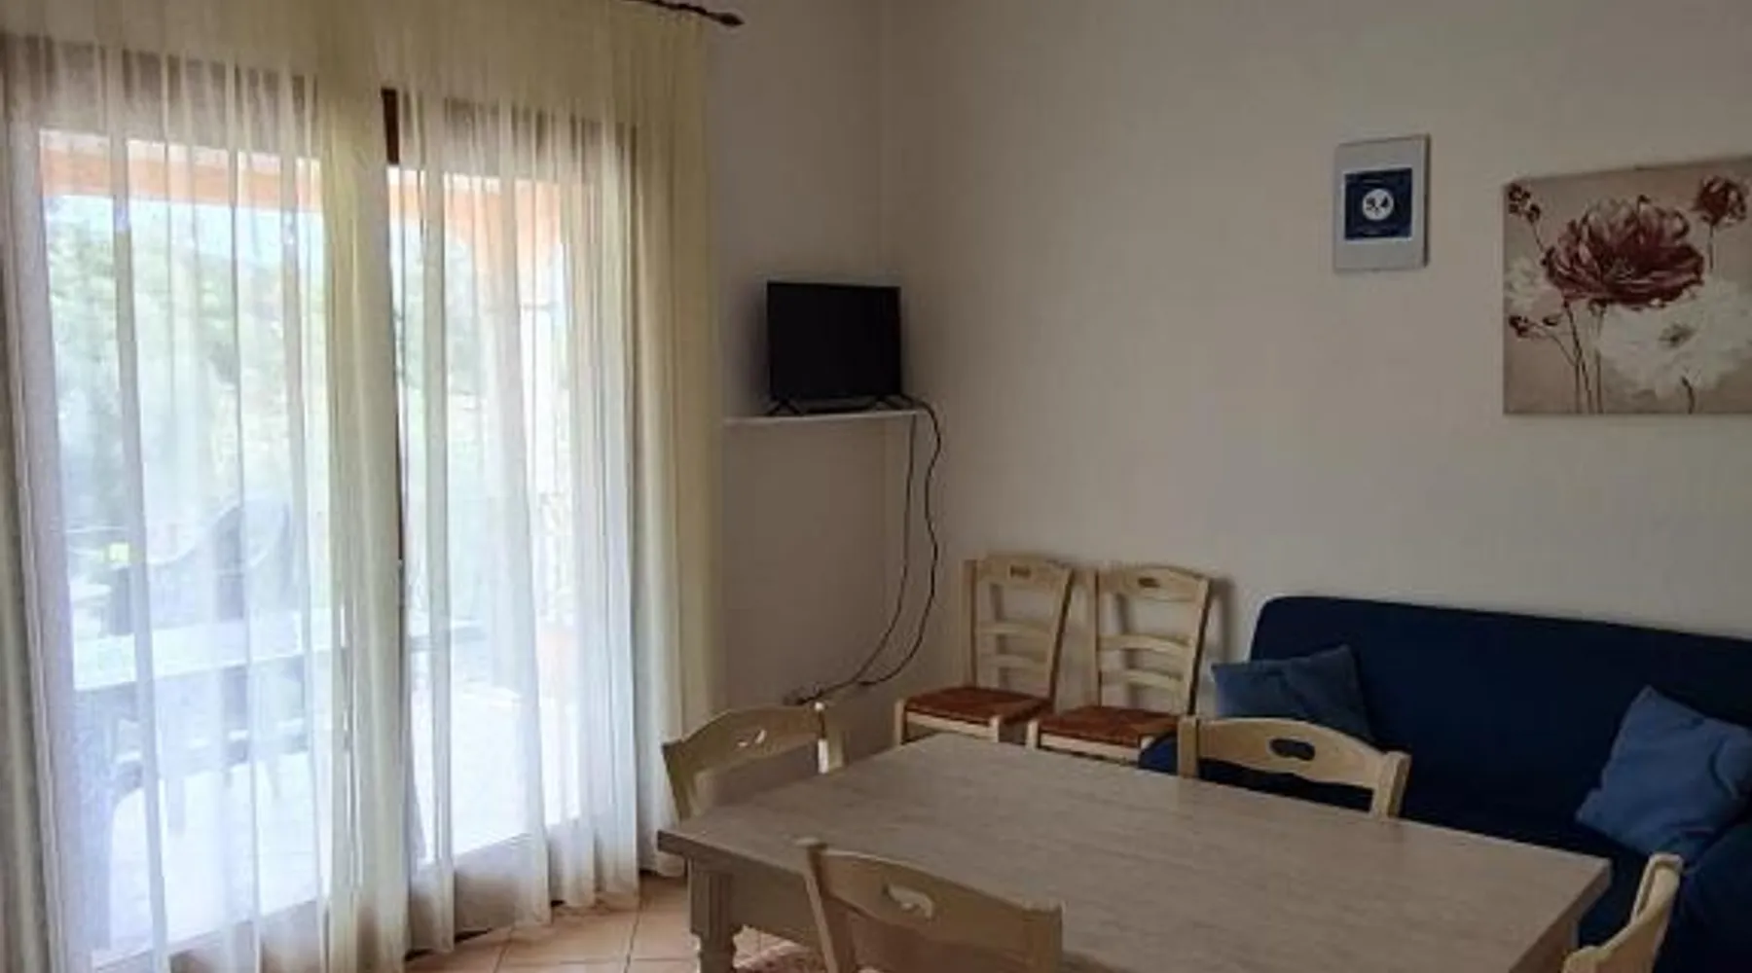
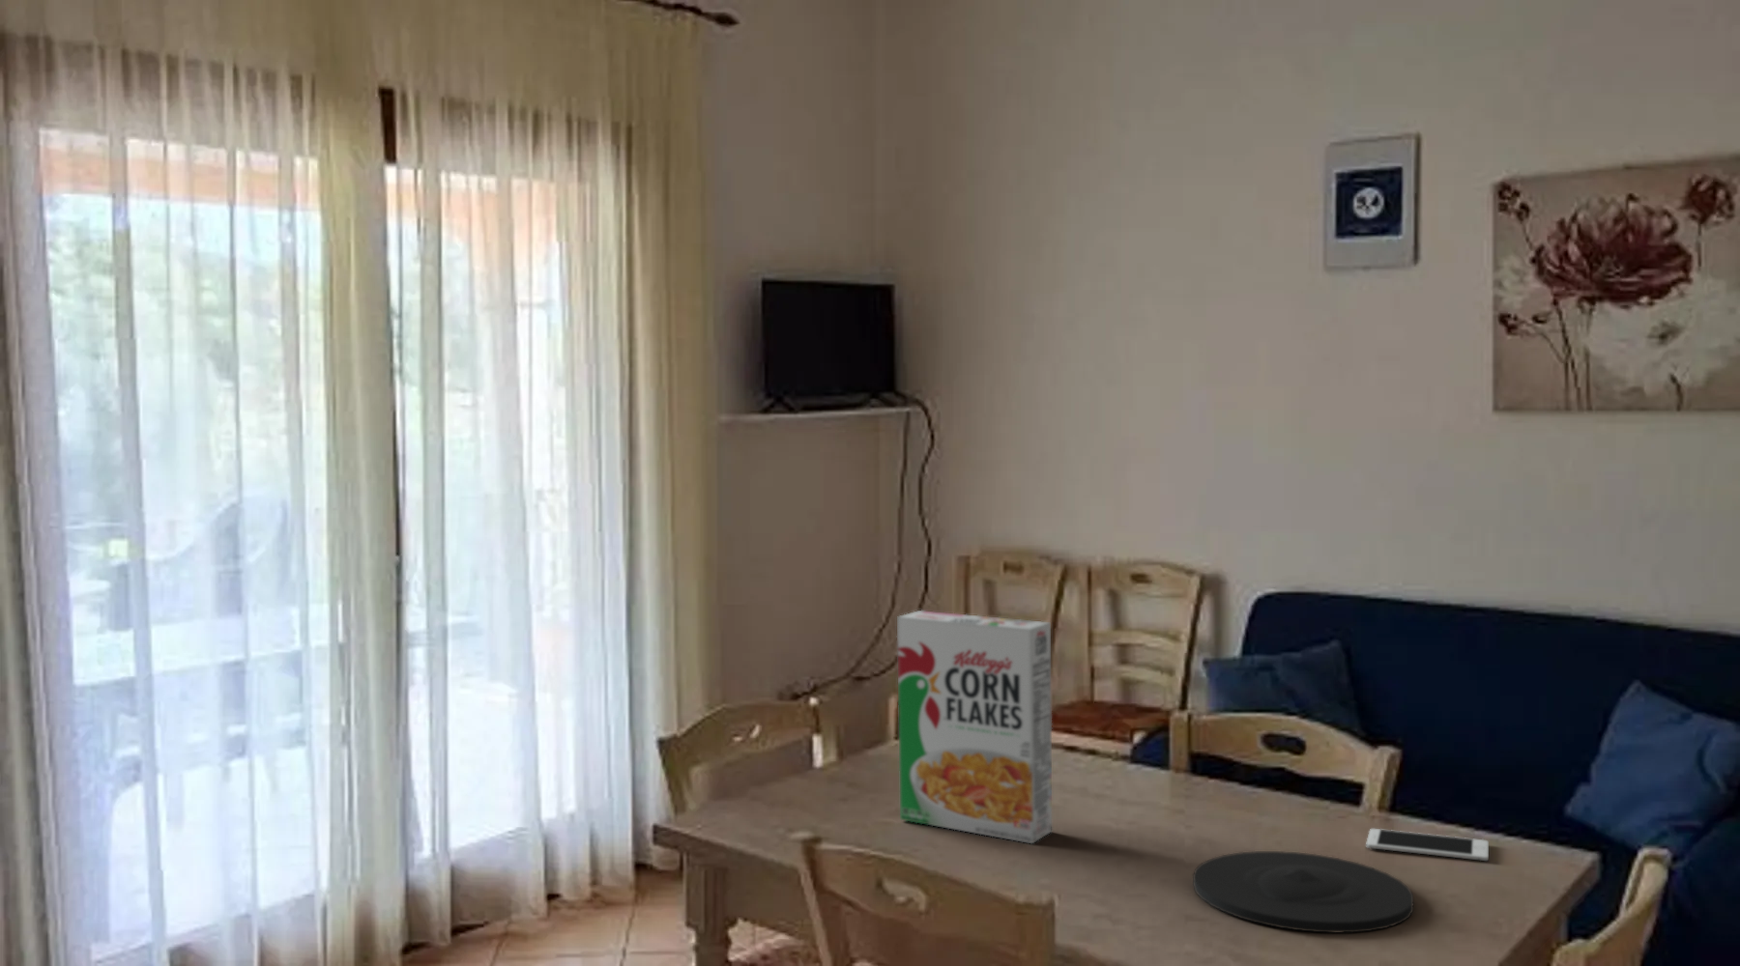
+ plate [1191,851,1414,933]
+ cell phone [1365,828,1490,861]
+ cereal box [896,609,1053,845]
